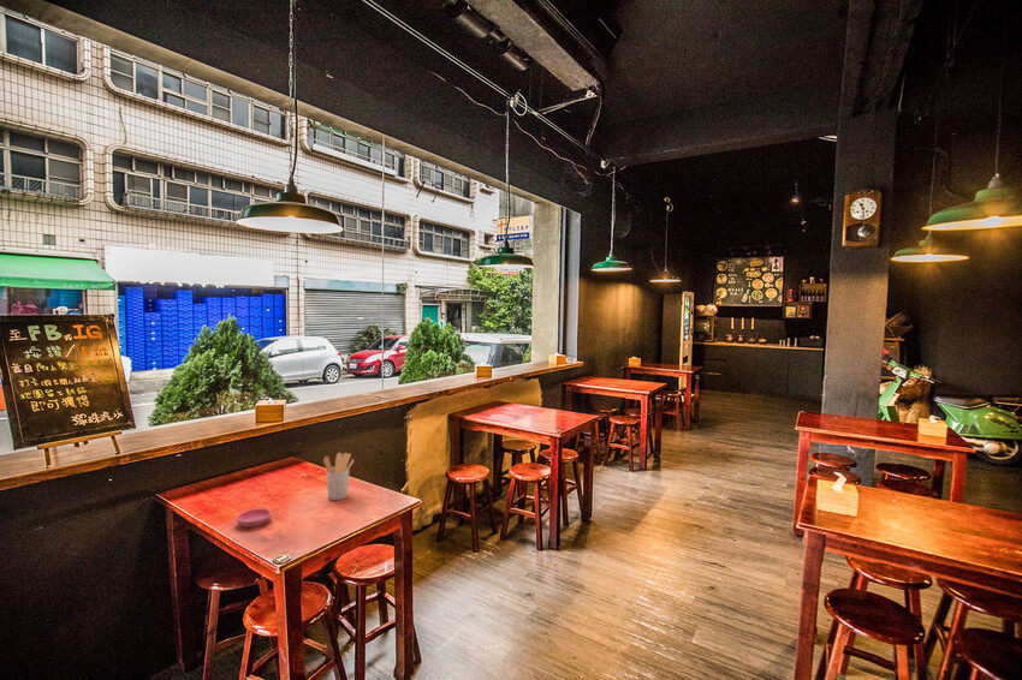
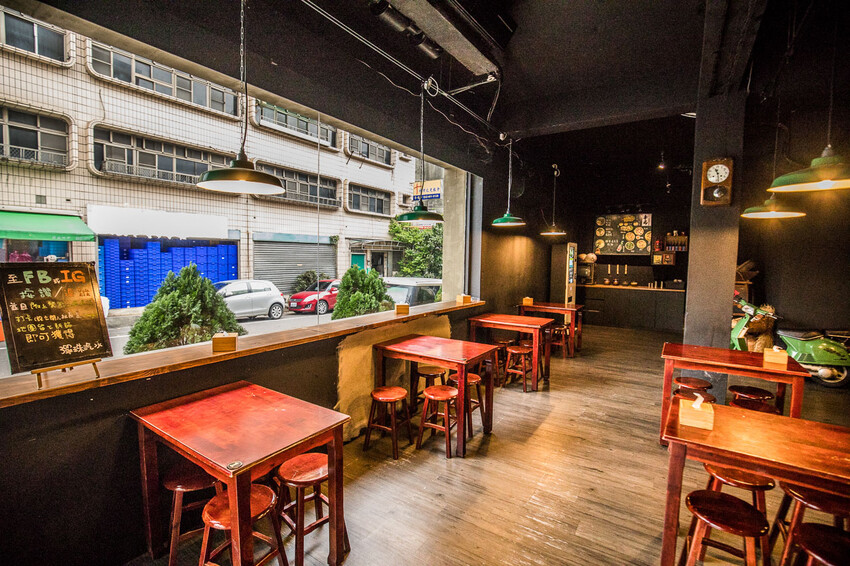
- saucer [234,507,273,529]
- utensil holder [322,452,355,501]
